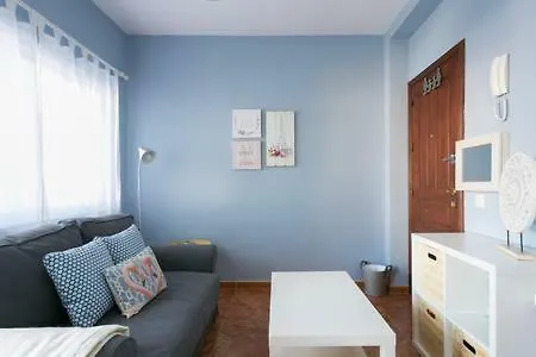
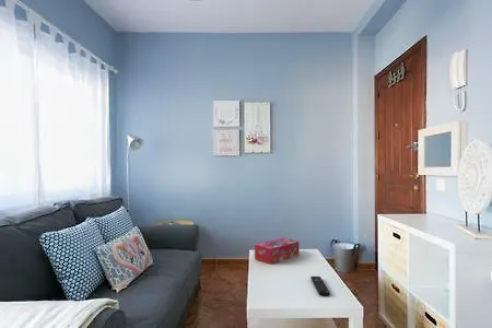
+ tissue box [254,237,300,265]
+ remote control [309,276,331,297]
